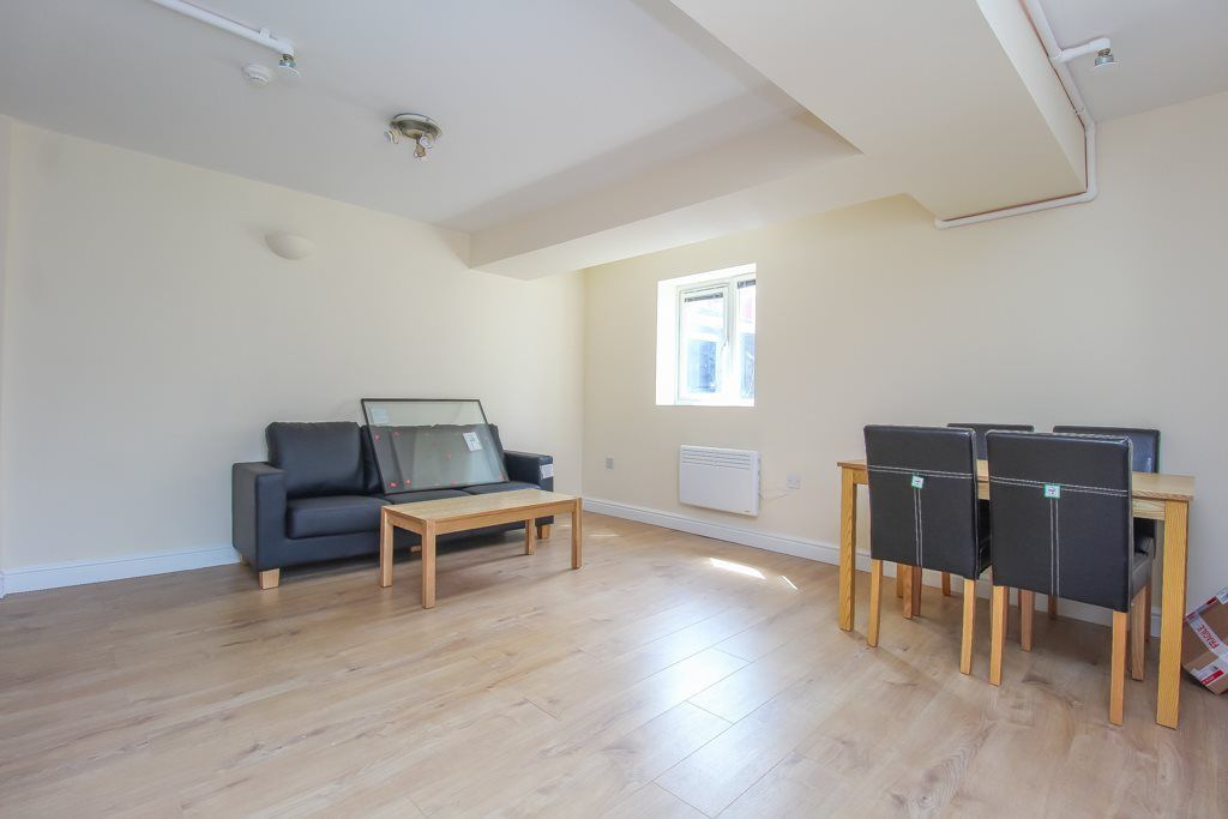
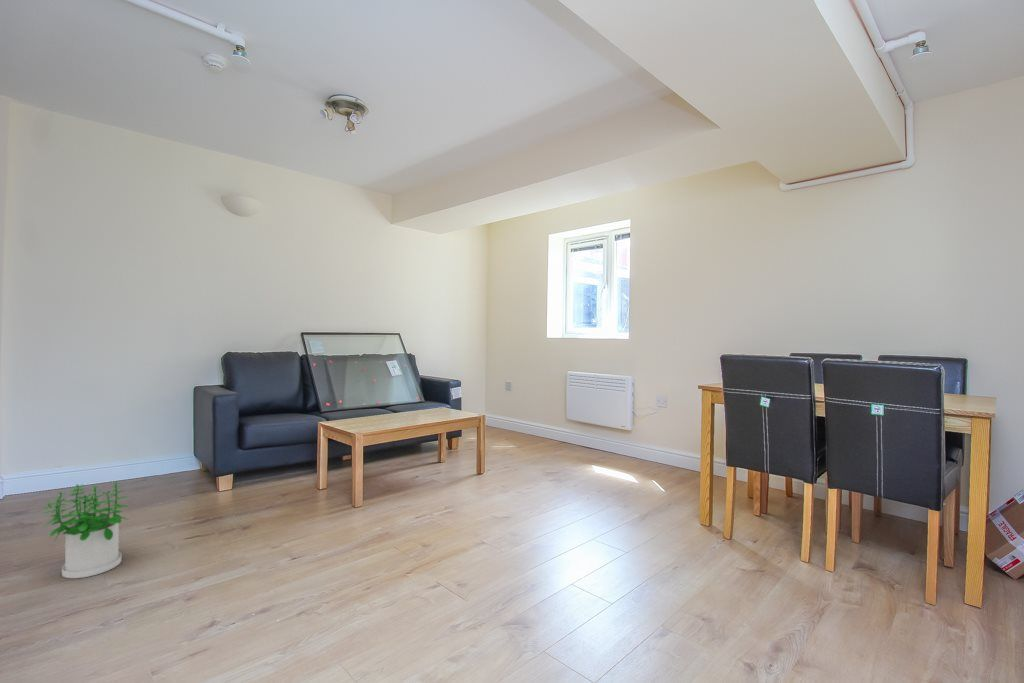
+ potted plant [42,481,130,579]
